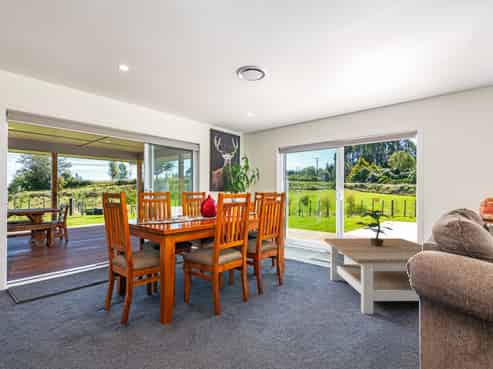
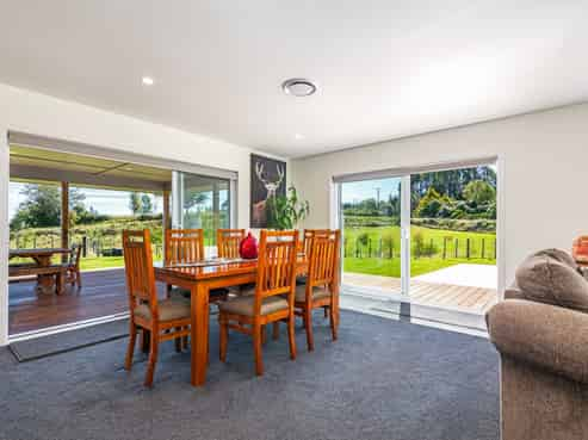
- coffee table [323,237,423,315]
- potted plant [354,208,393,247]
